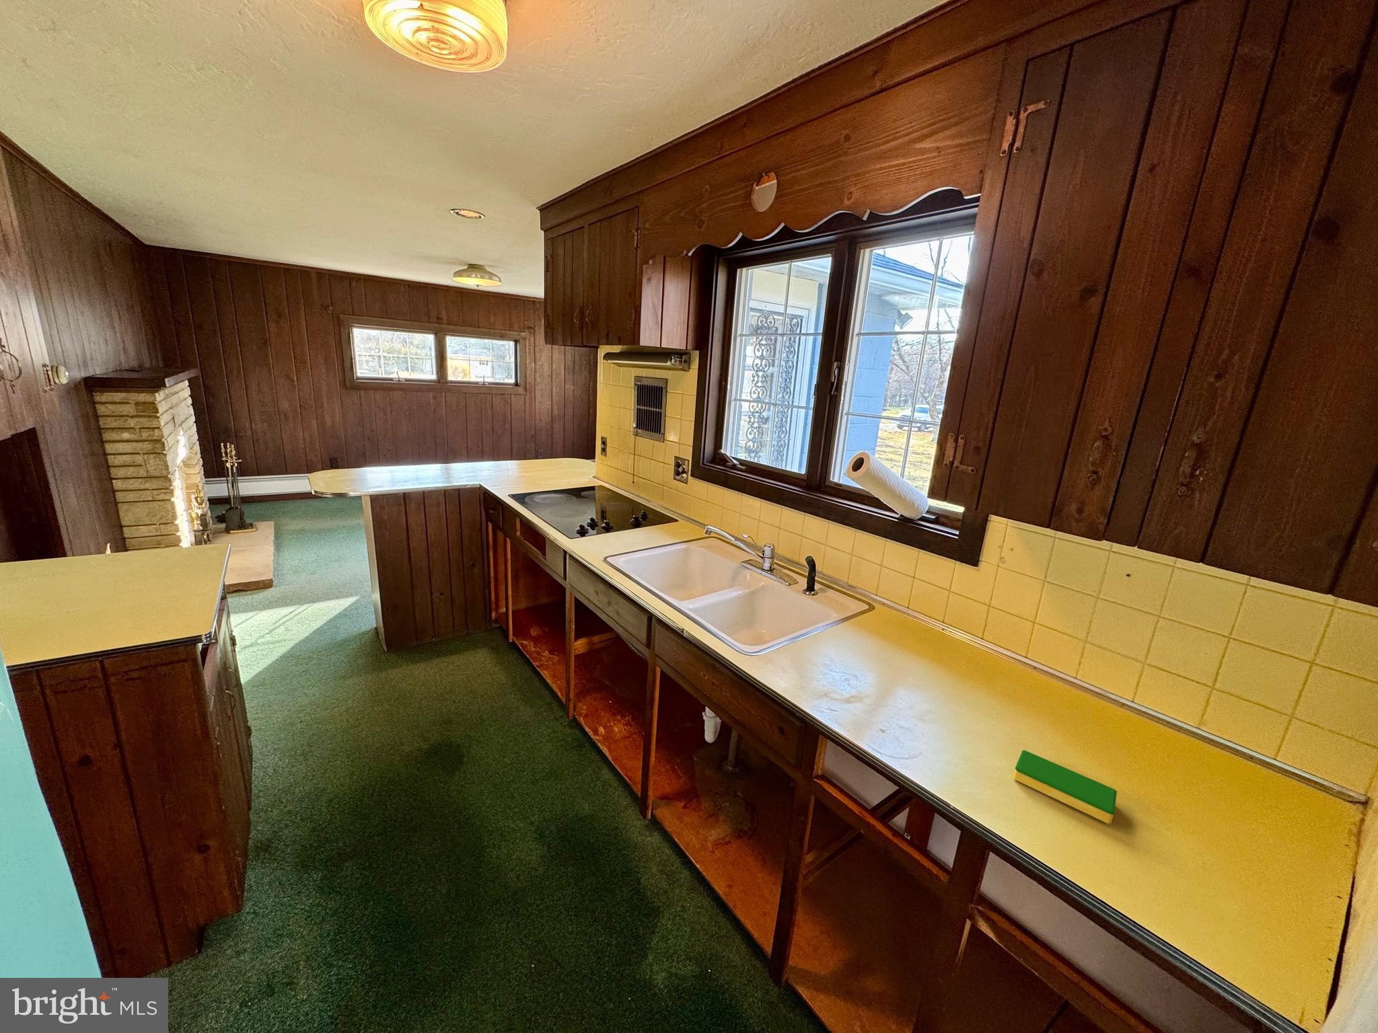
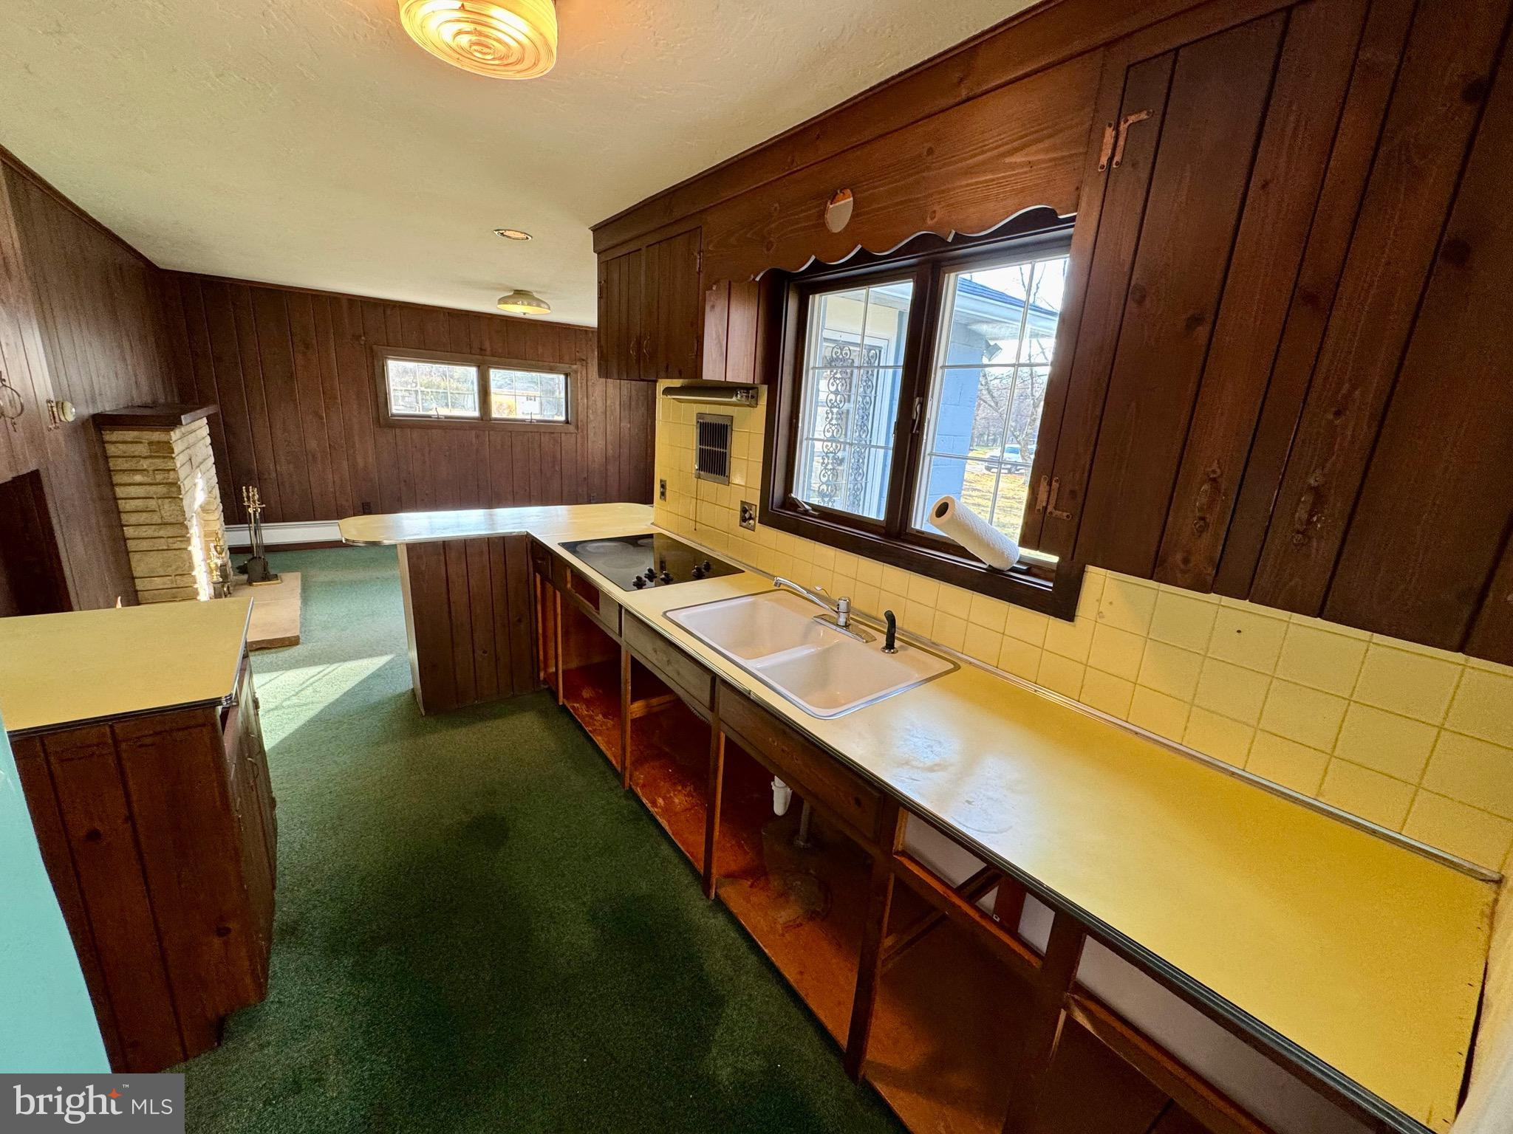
- dish sponge [1012,750,1118,825]
